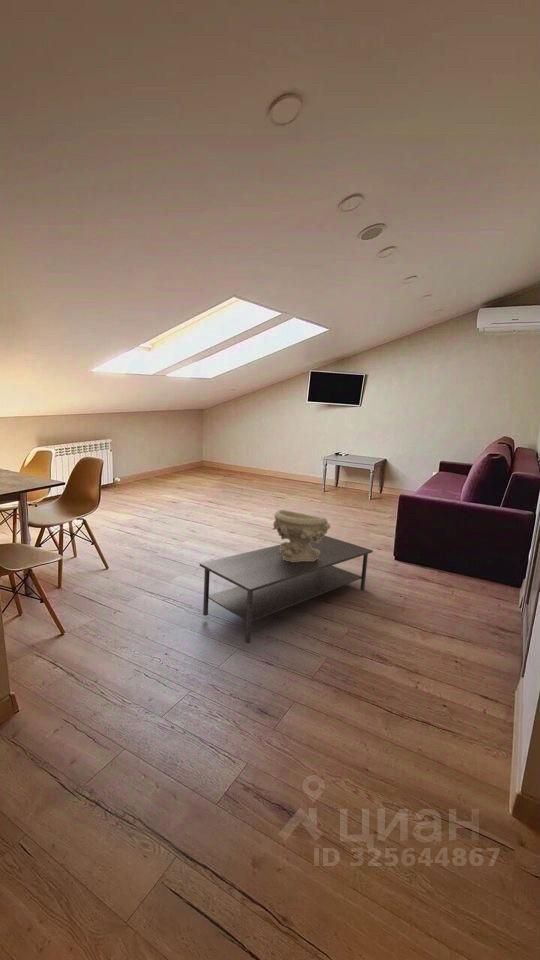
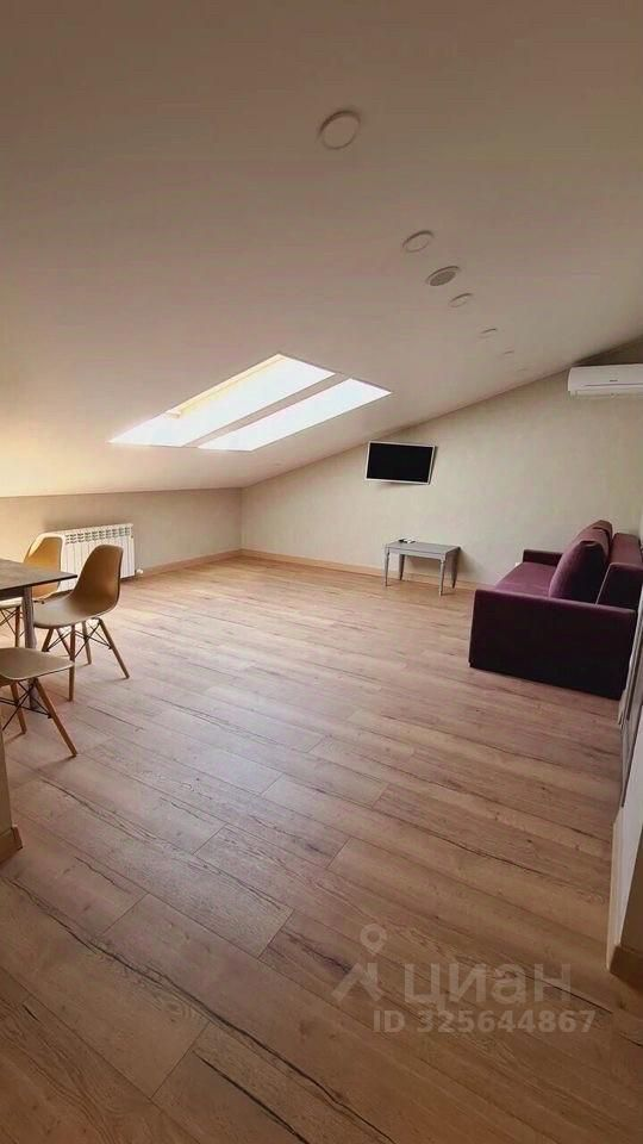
- decorative bowl [272,509,331,562]
- coffee table [198,535,374,645]
